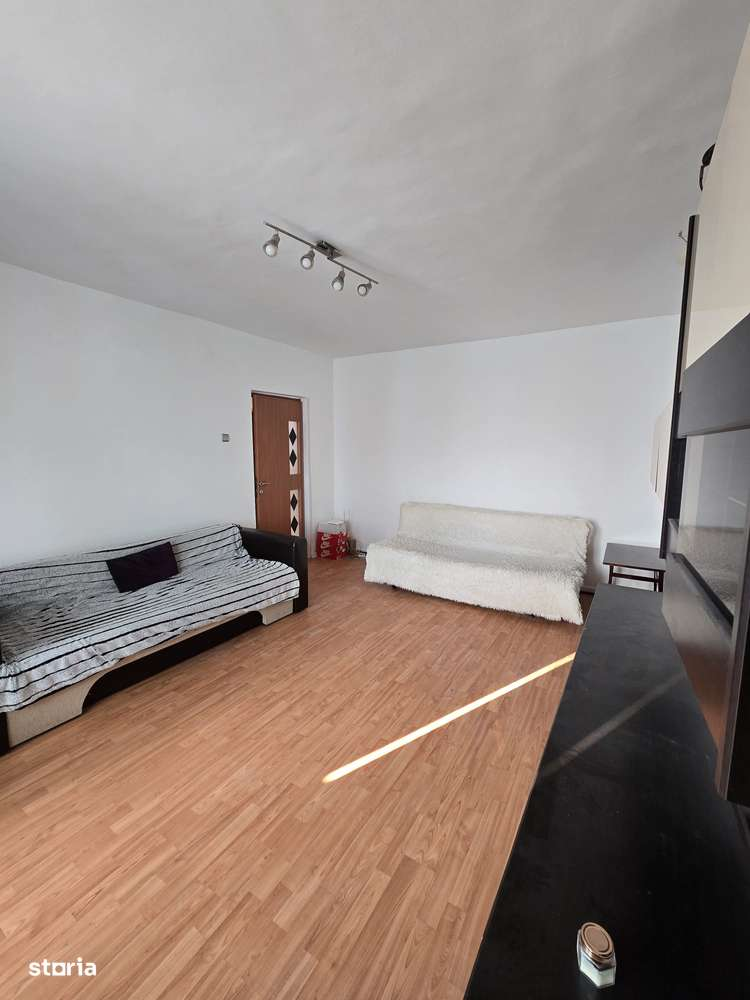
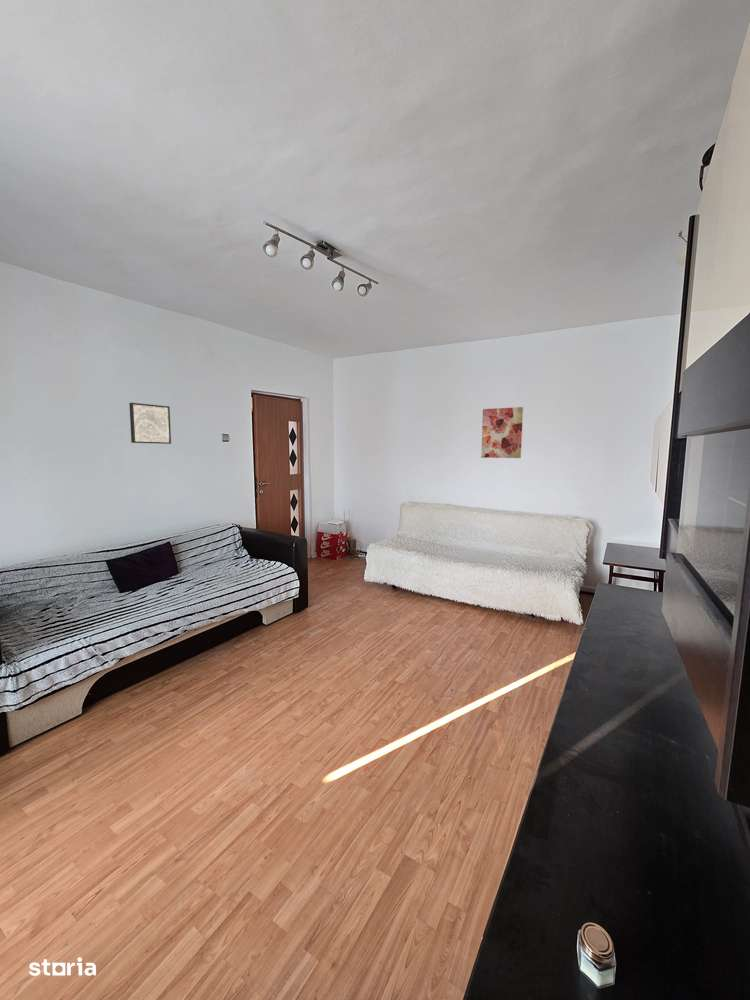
+ wall art [128,402,172,445]
+ wall art [480,406,524,459]
